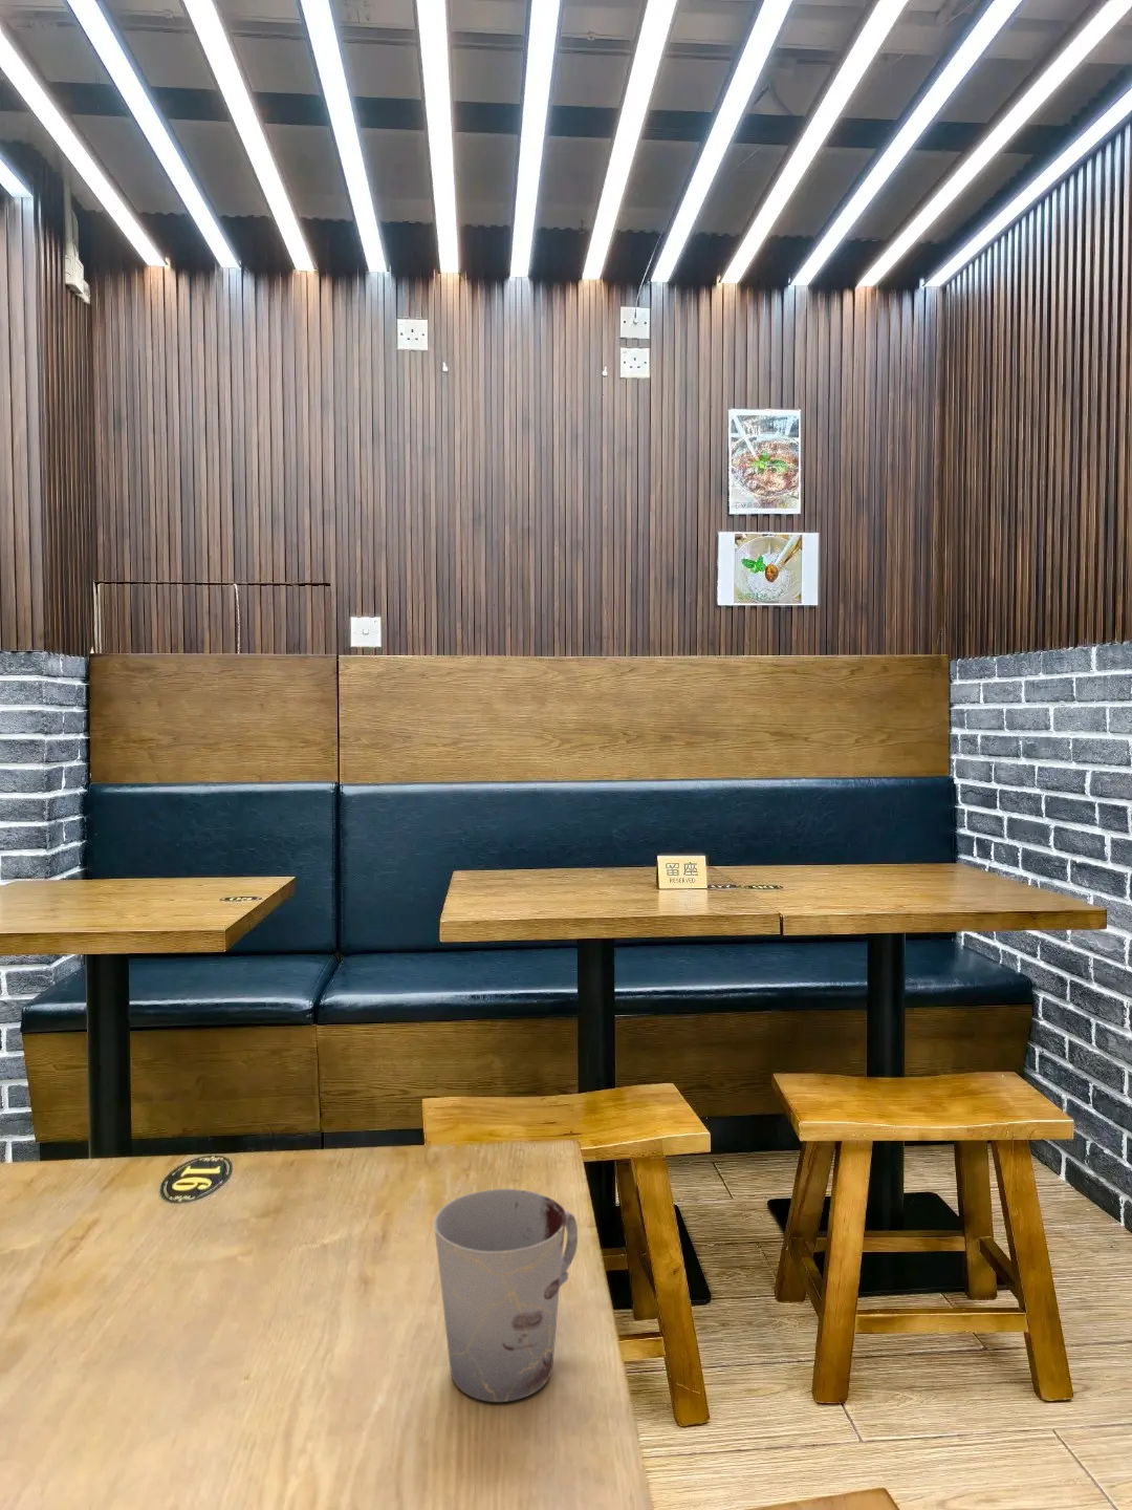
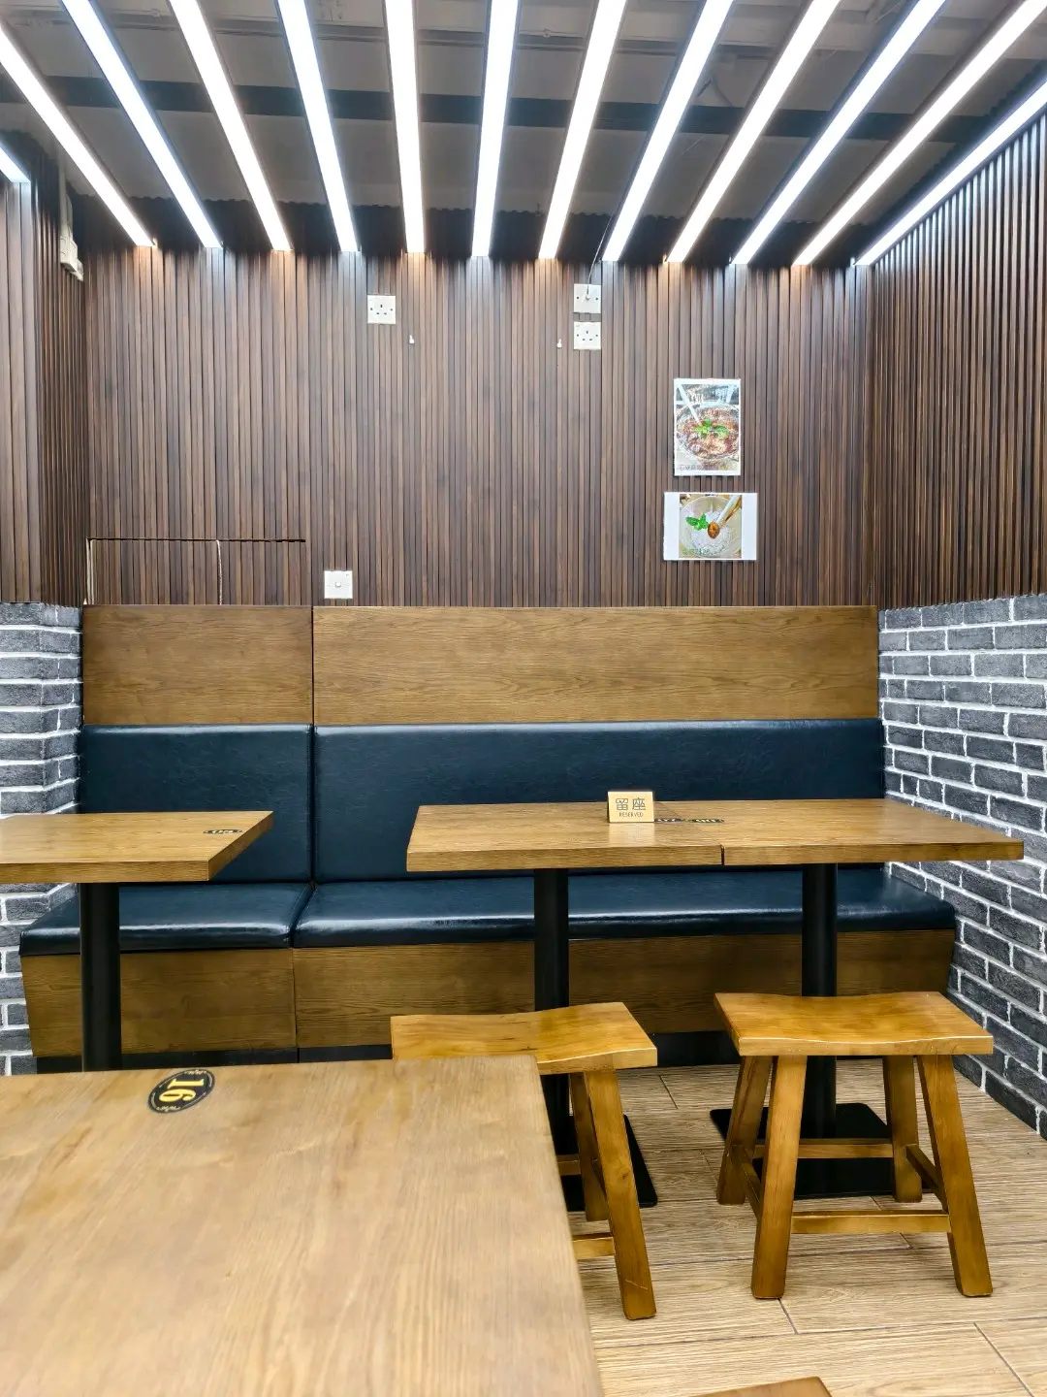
- cup [433,1188,579,1403]
